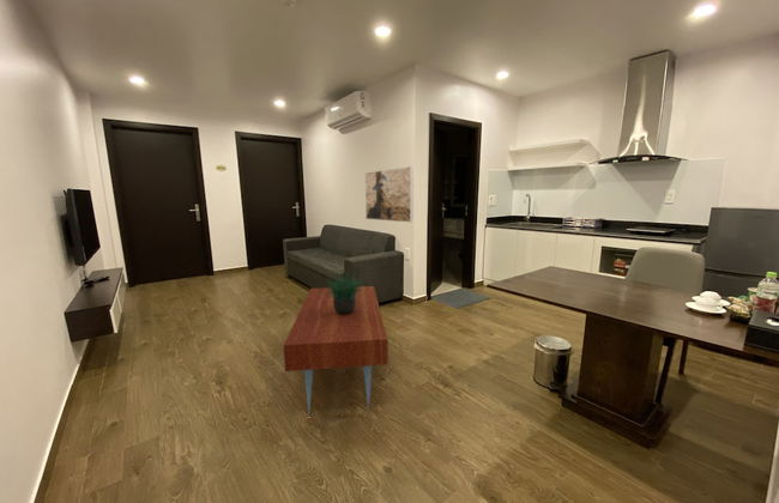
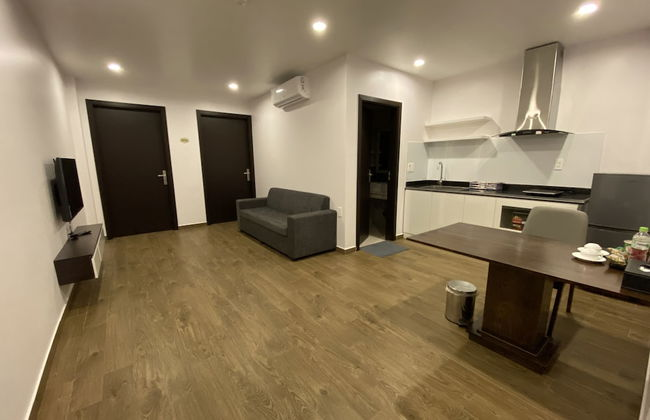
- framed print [364,165,413,224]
- potted plant [324,263,367,314]
- coffee table [283,285,390,416]
